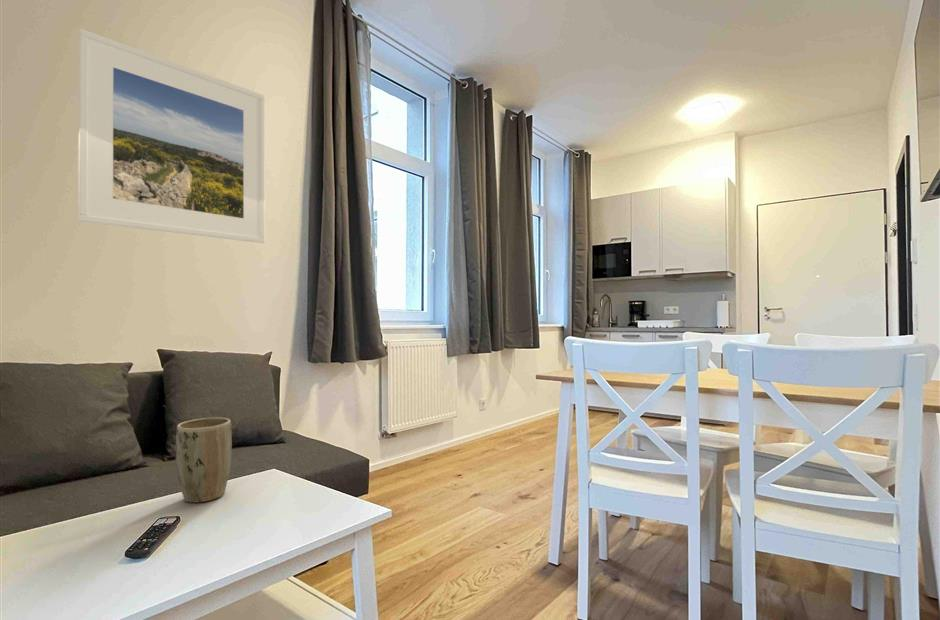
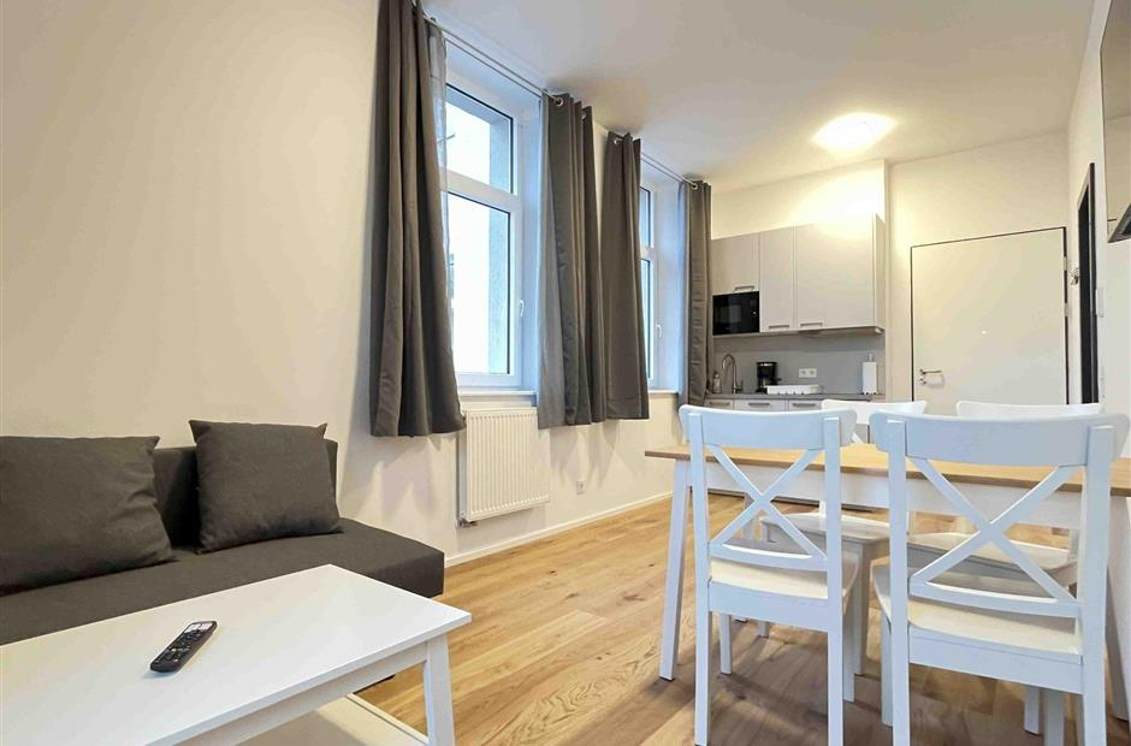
- plant pot [175,417,233,504]
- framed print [77,28,266,244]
